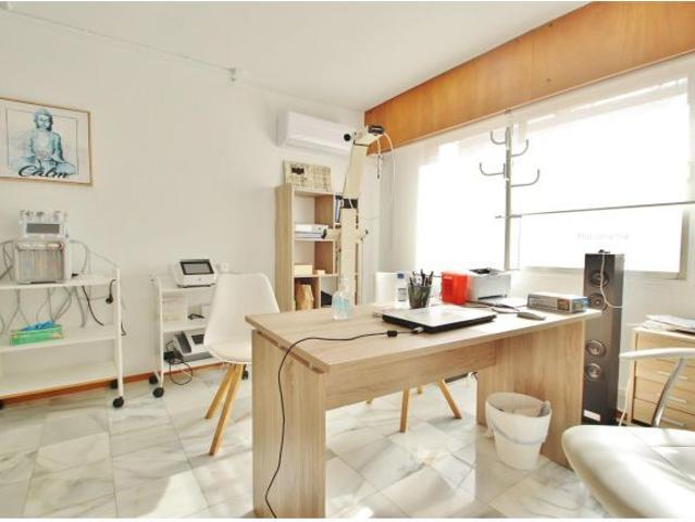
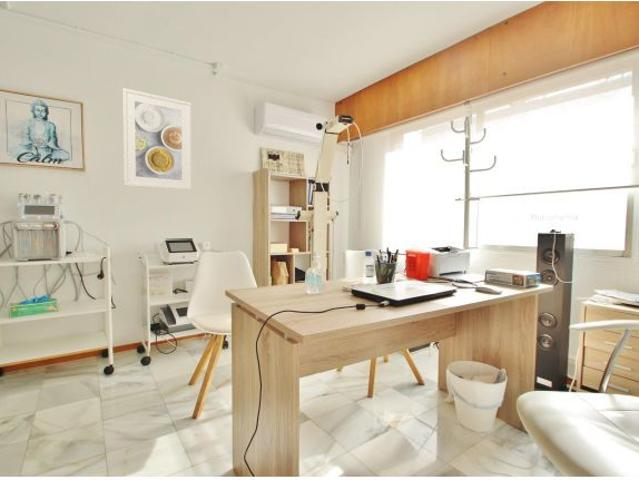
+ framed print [122,87,193,191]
